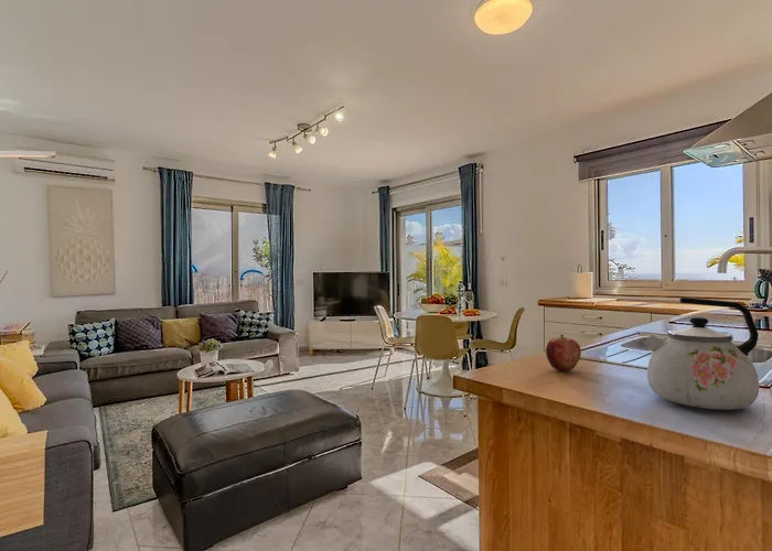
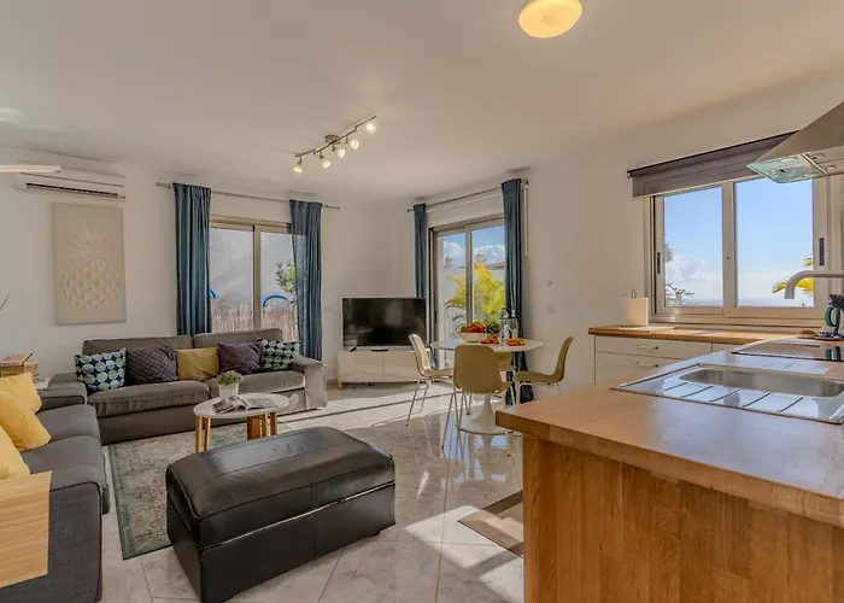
- apple [545,334,582,372]
- kettle [643,296,760,411]
